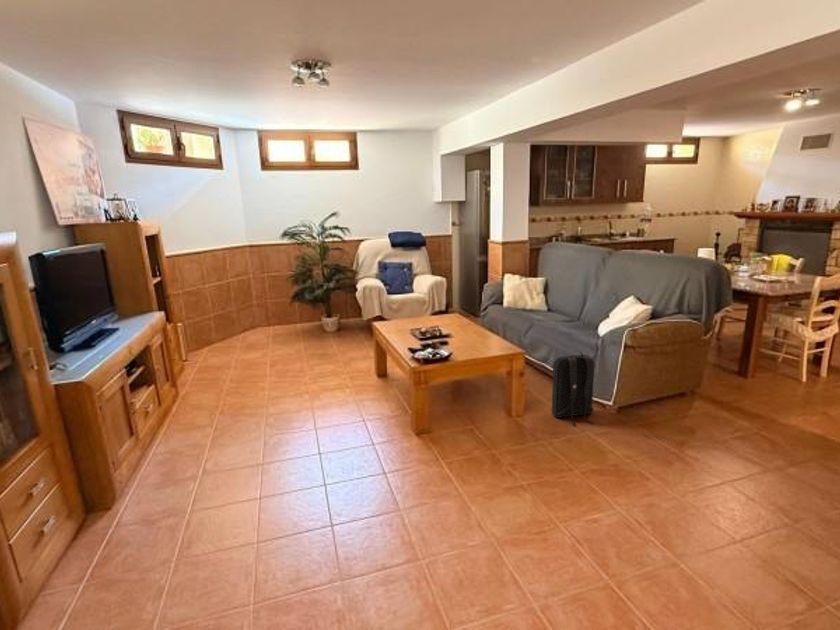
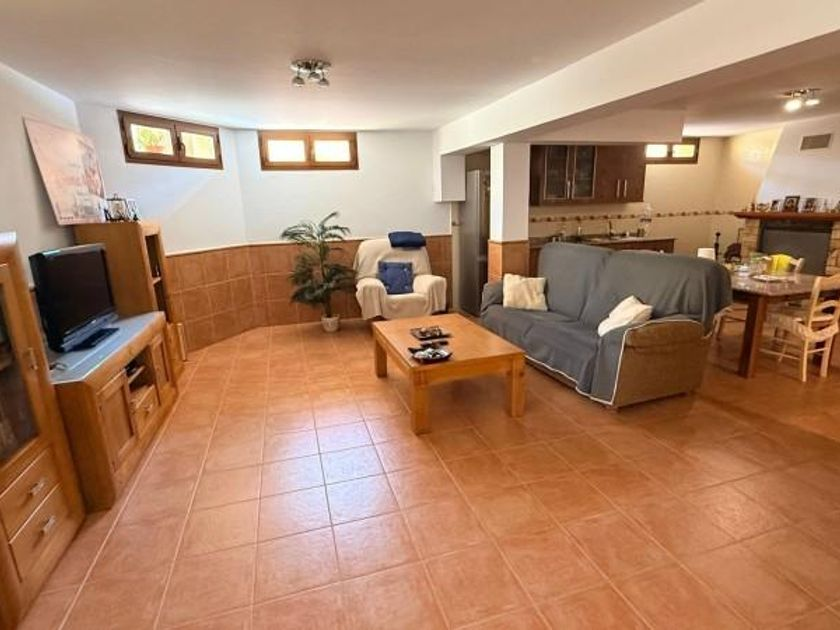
- backpack [551,350,595,426]
